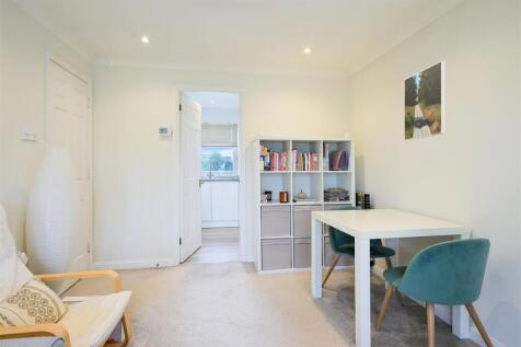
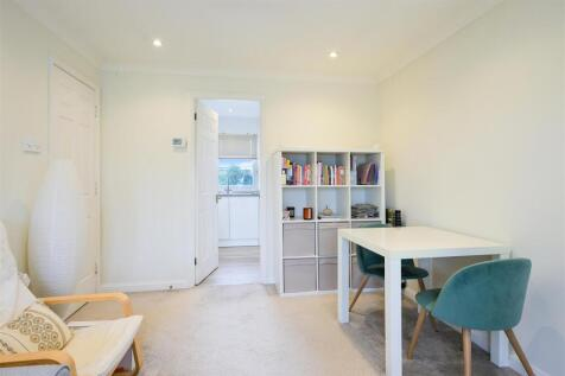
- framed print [403,60,447,141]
